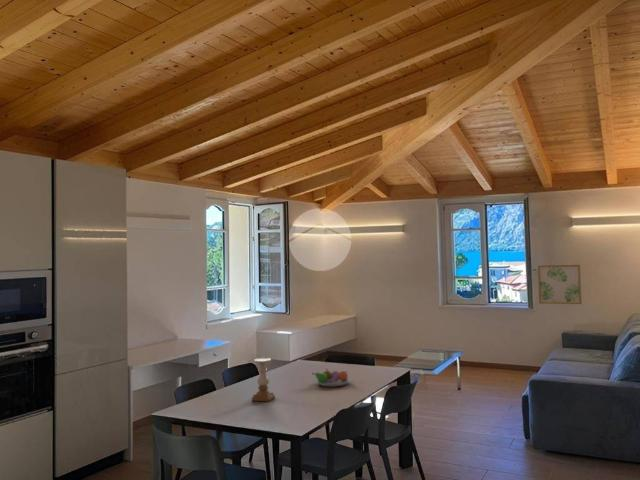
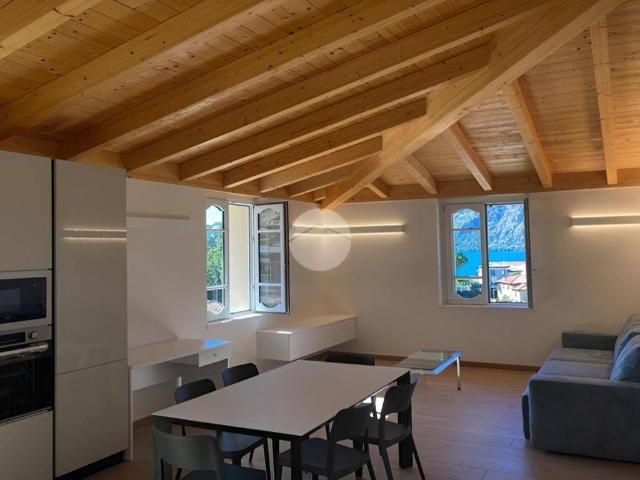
- fruit bowl [311,367,351,387]
- wall art [537,264,583,305]
- candle holder [251,357,276,403]
